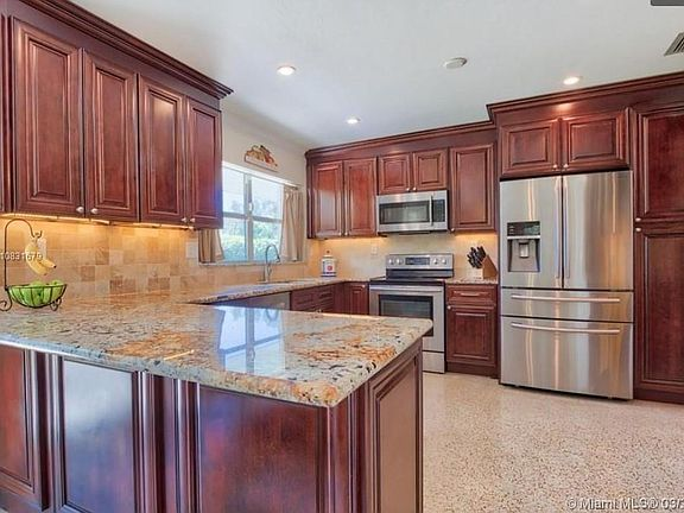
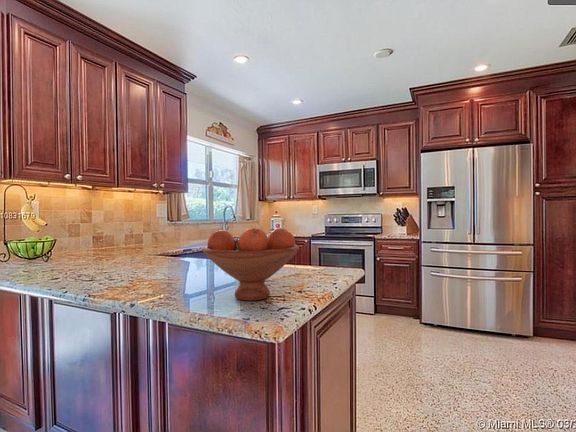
+ fruit bowl [202,227,300,301]
